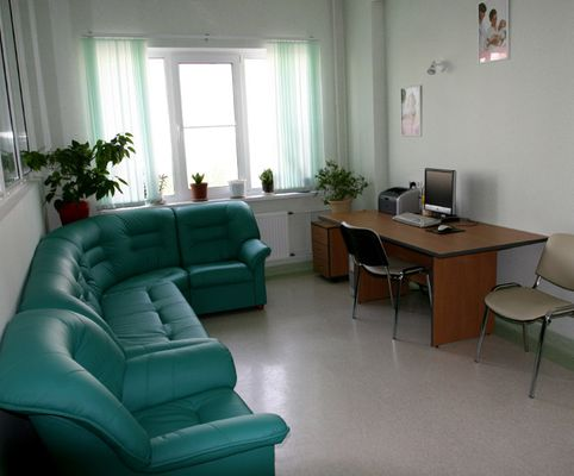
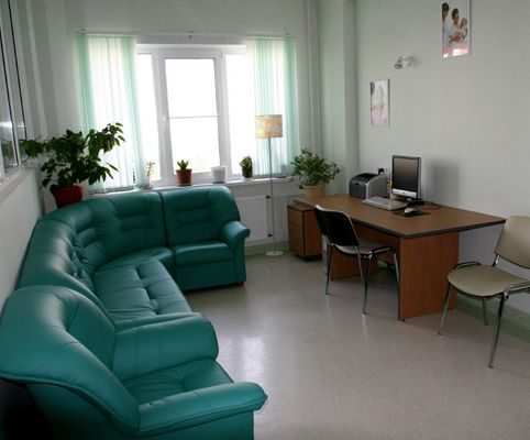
+ floor lamp [253,113,285,257]
